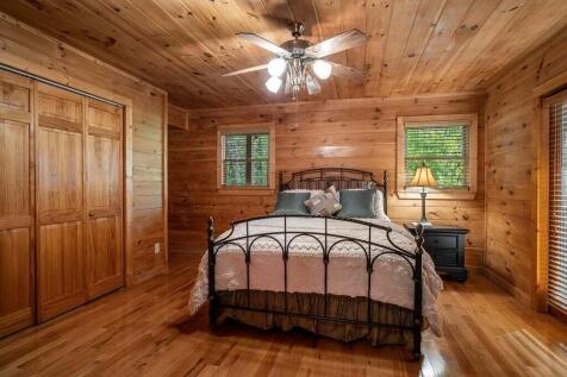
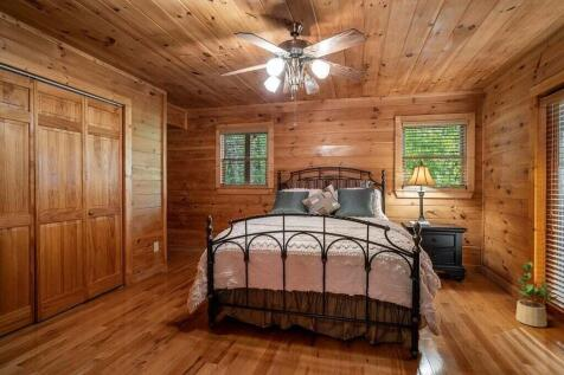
+ potted plant [514,261,559,328]
